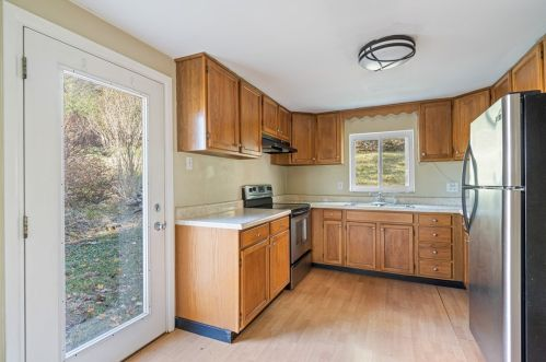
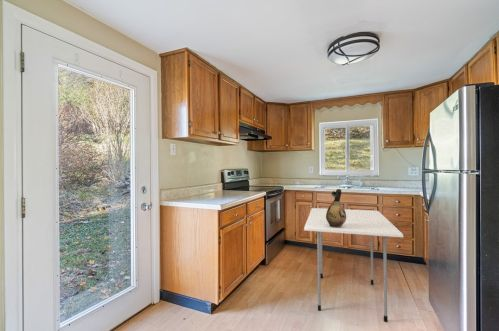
+ dining table [303,207,404,323]
+ ceramic jug [326,188,346,228]
